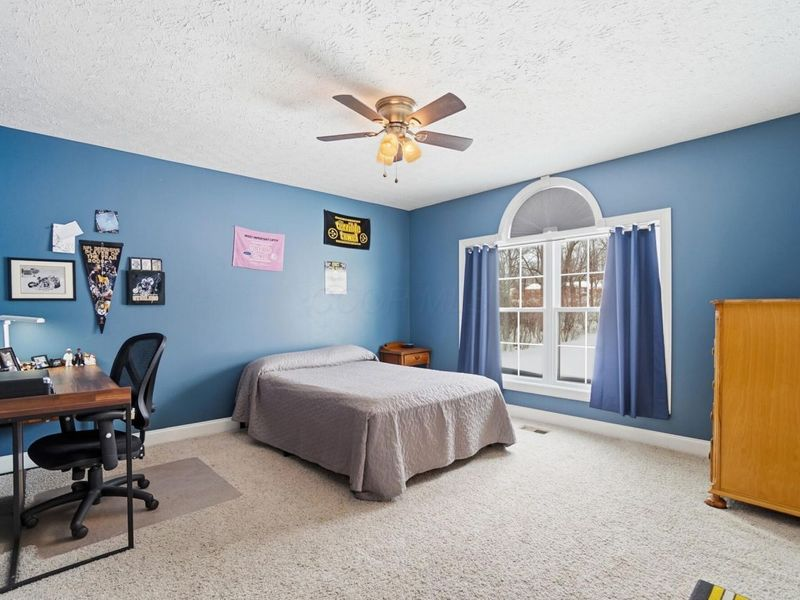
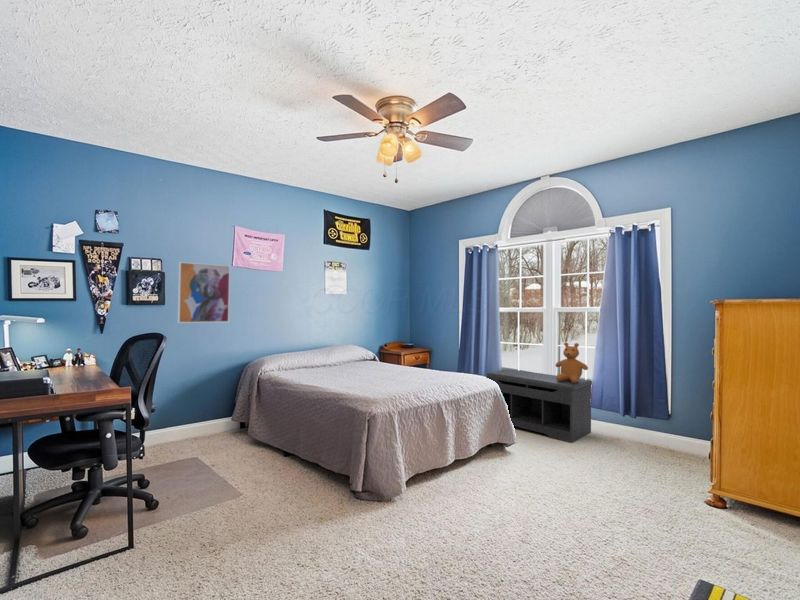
+ bench [486,368,593,444]
+ teddy bear [554,341,589,383]
+ wall art [177,261,231,324]
